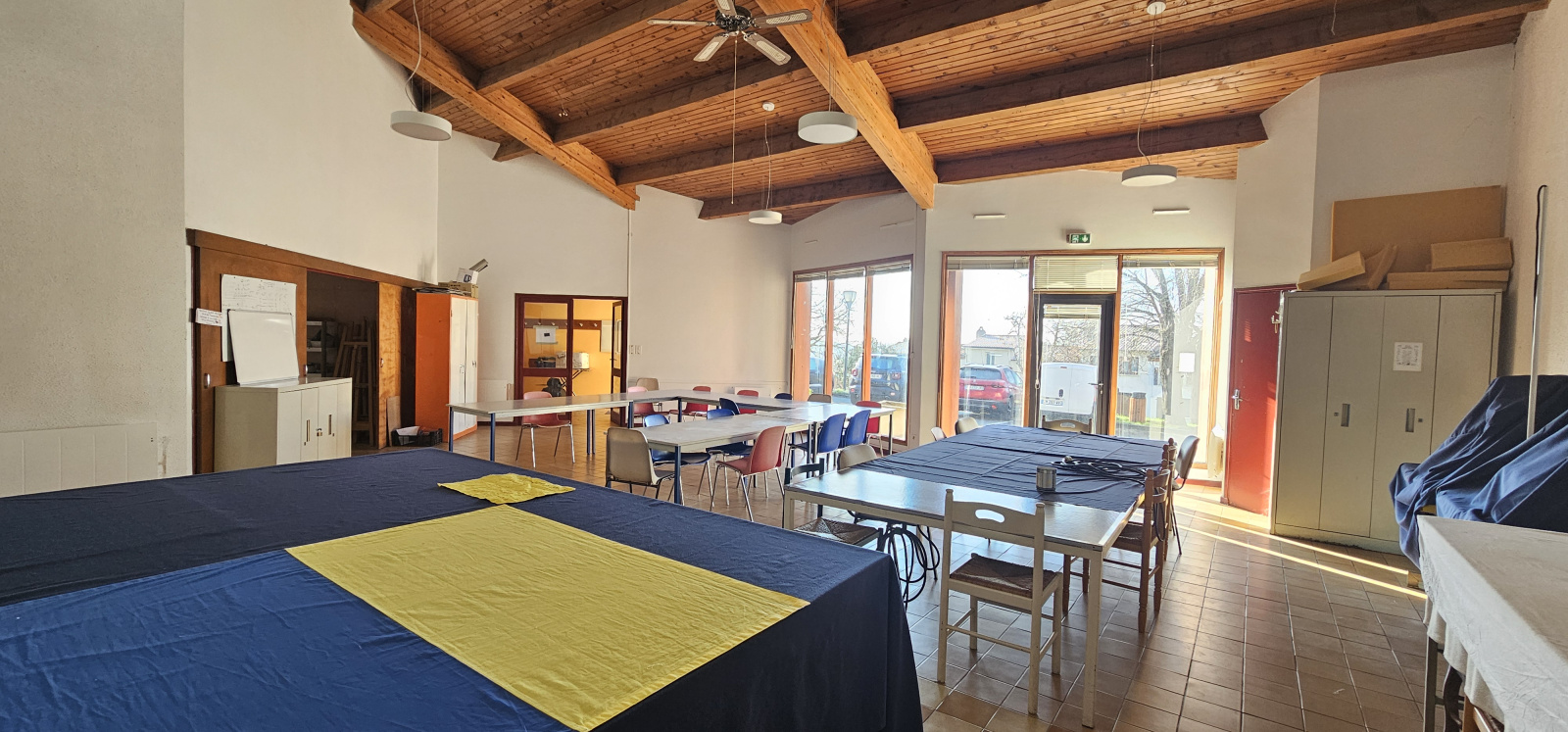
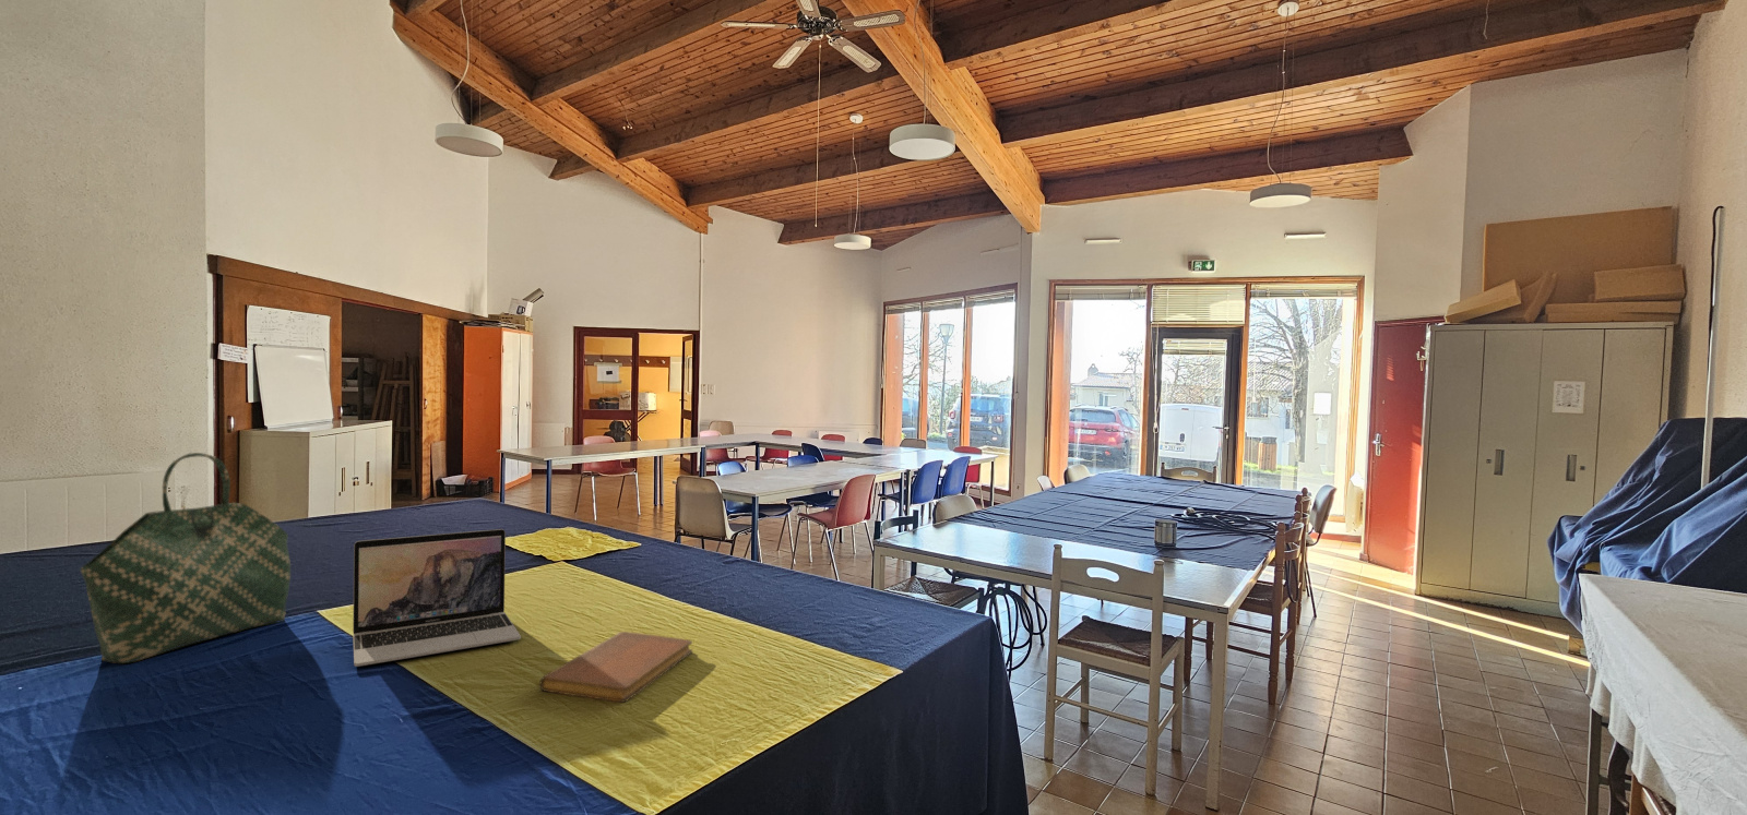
+ tote bag [79,452,292,665]
+ laptop [352,528,521,668]
+ notebook [538,630,693,704]
